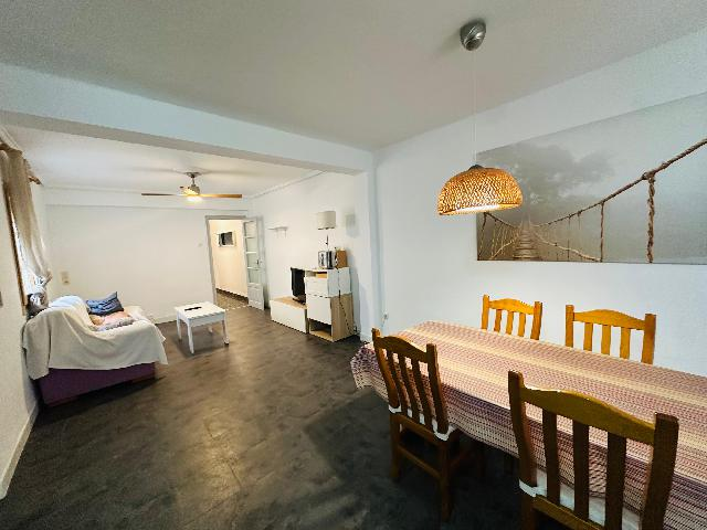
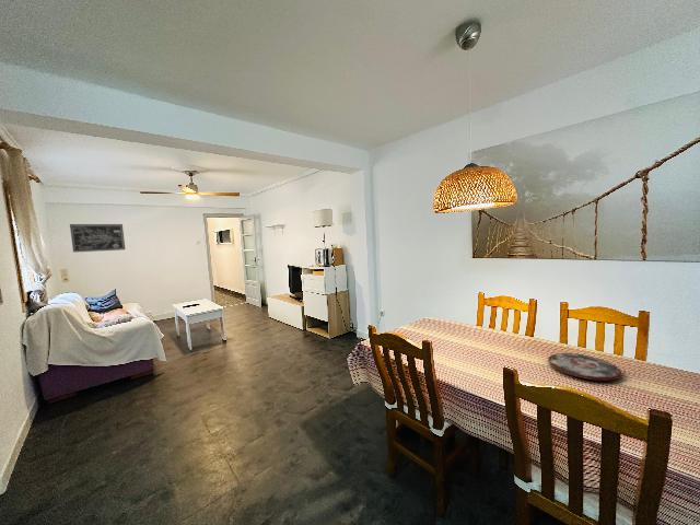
+ plate [547,352,622,382]
+ wall art [69,223,126,254]
